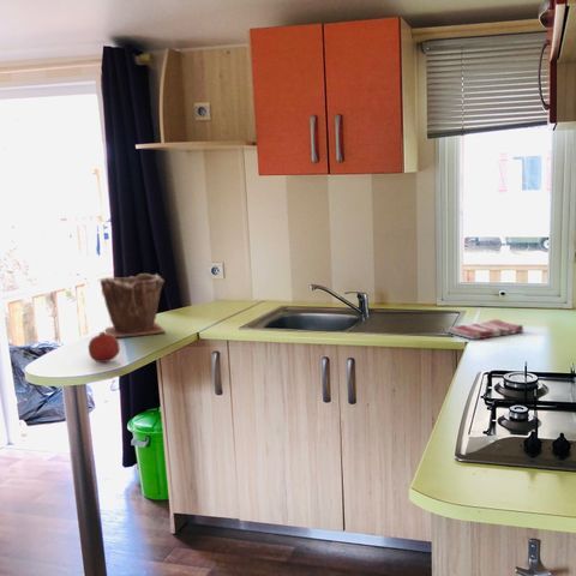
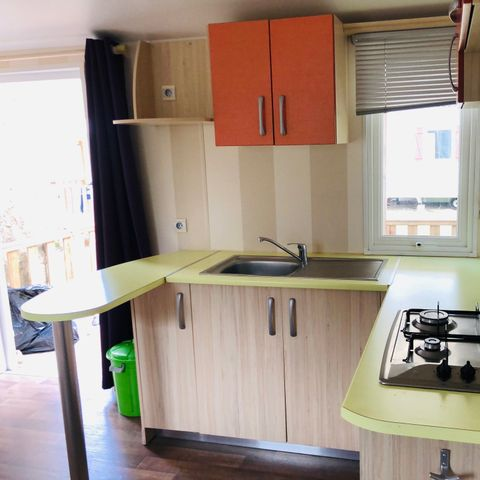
- plant pot [100,272,166,338]
- dish towel [444,318,524,341]
- fruit [88,331,121,364]
